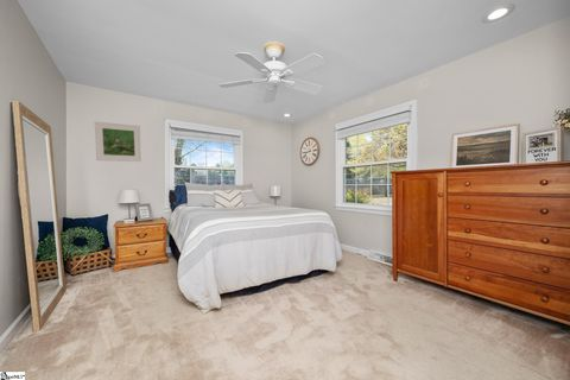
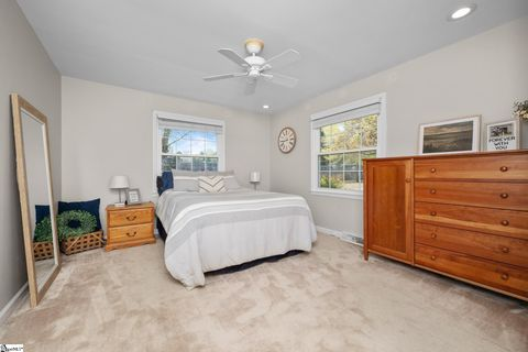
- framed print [94,120,142,163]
